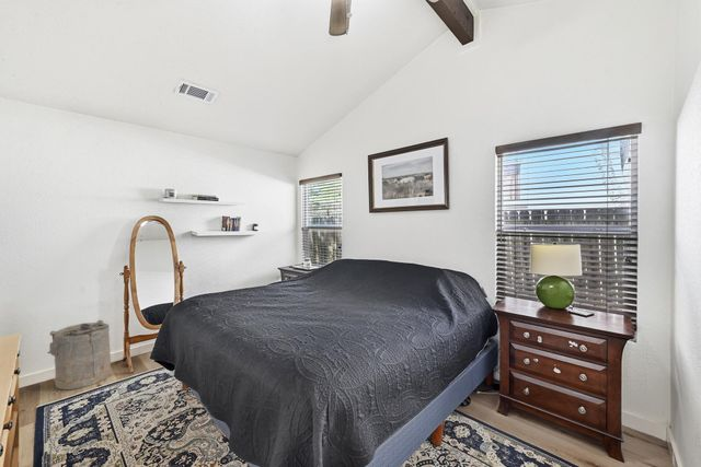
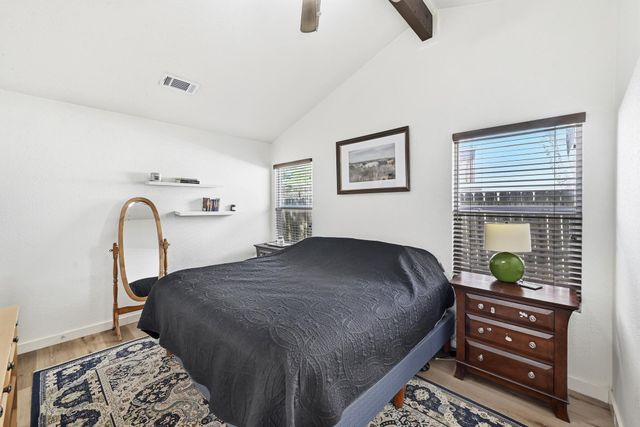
- laundry hamper [47,319,112,390]
